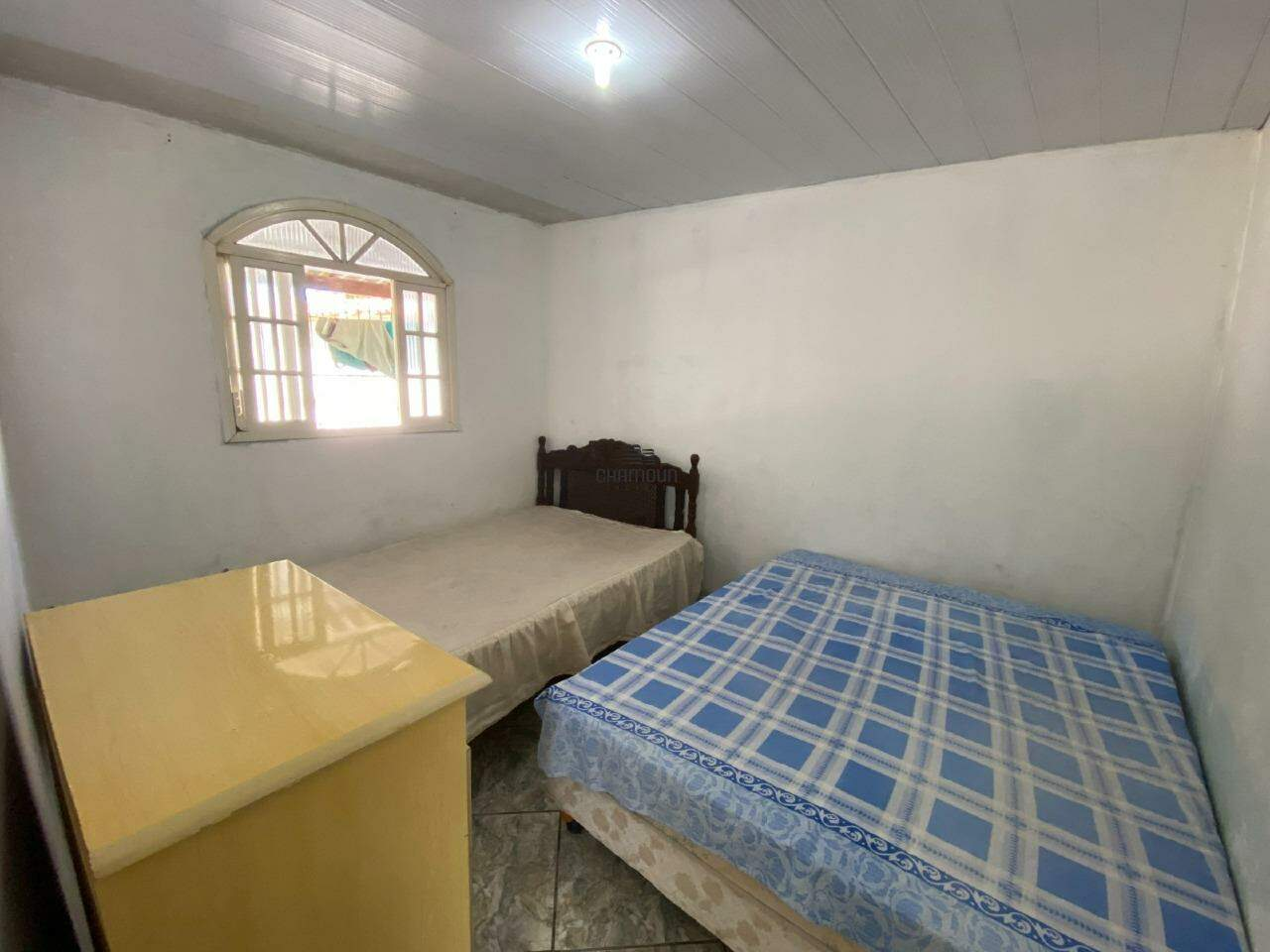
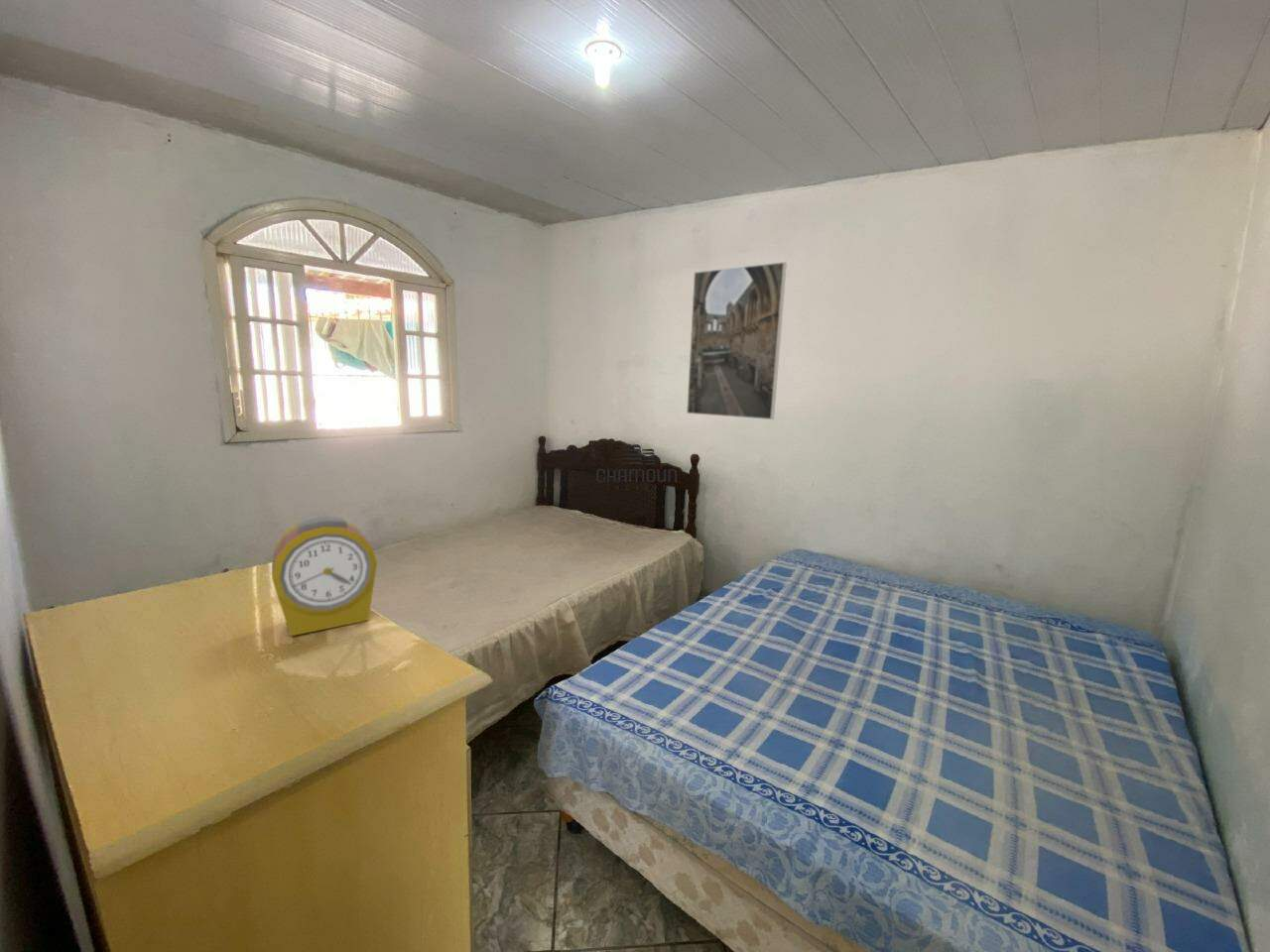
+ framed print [686,261,788,420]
+ alarm clock [271,516,378,637]
